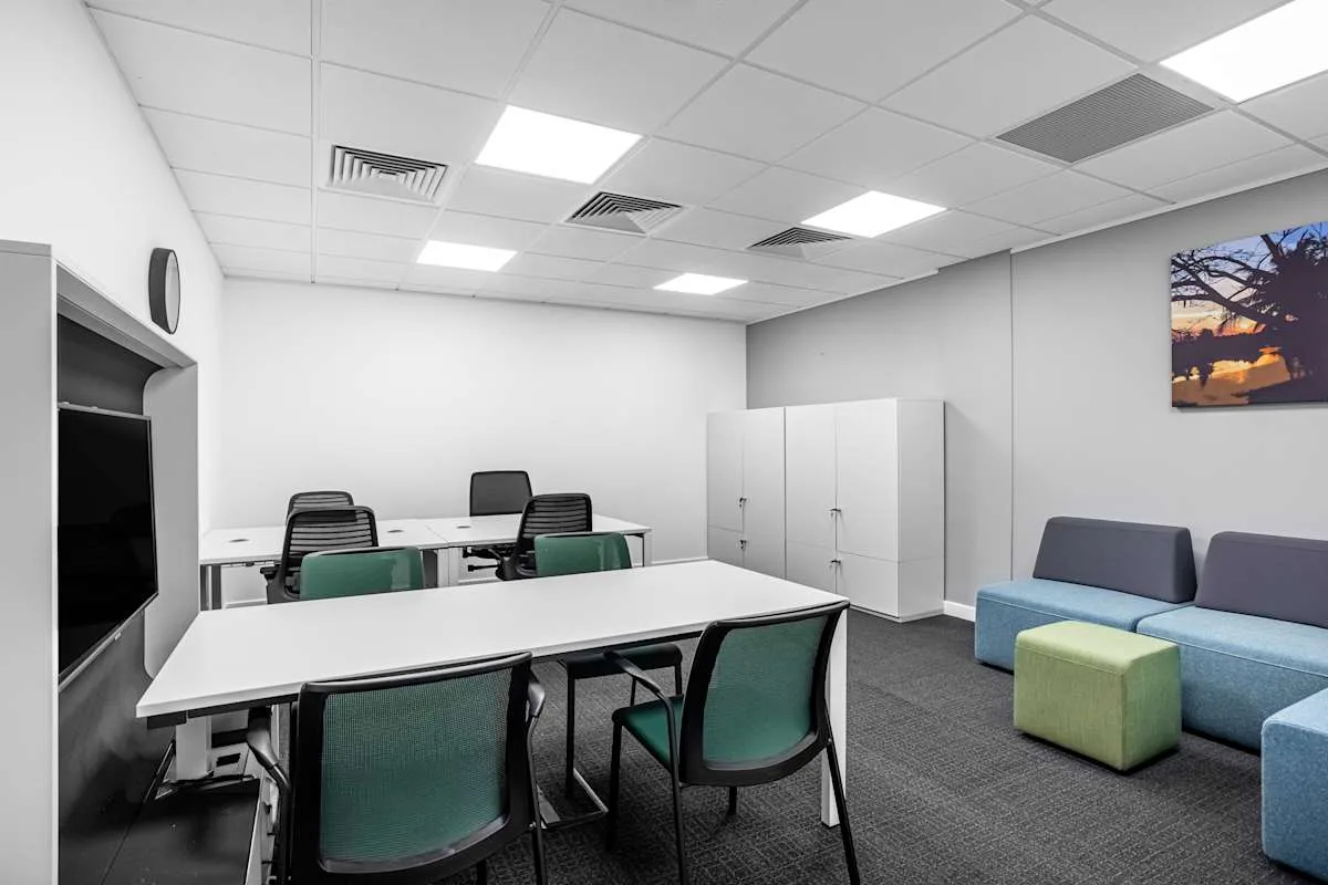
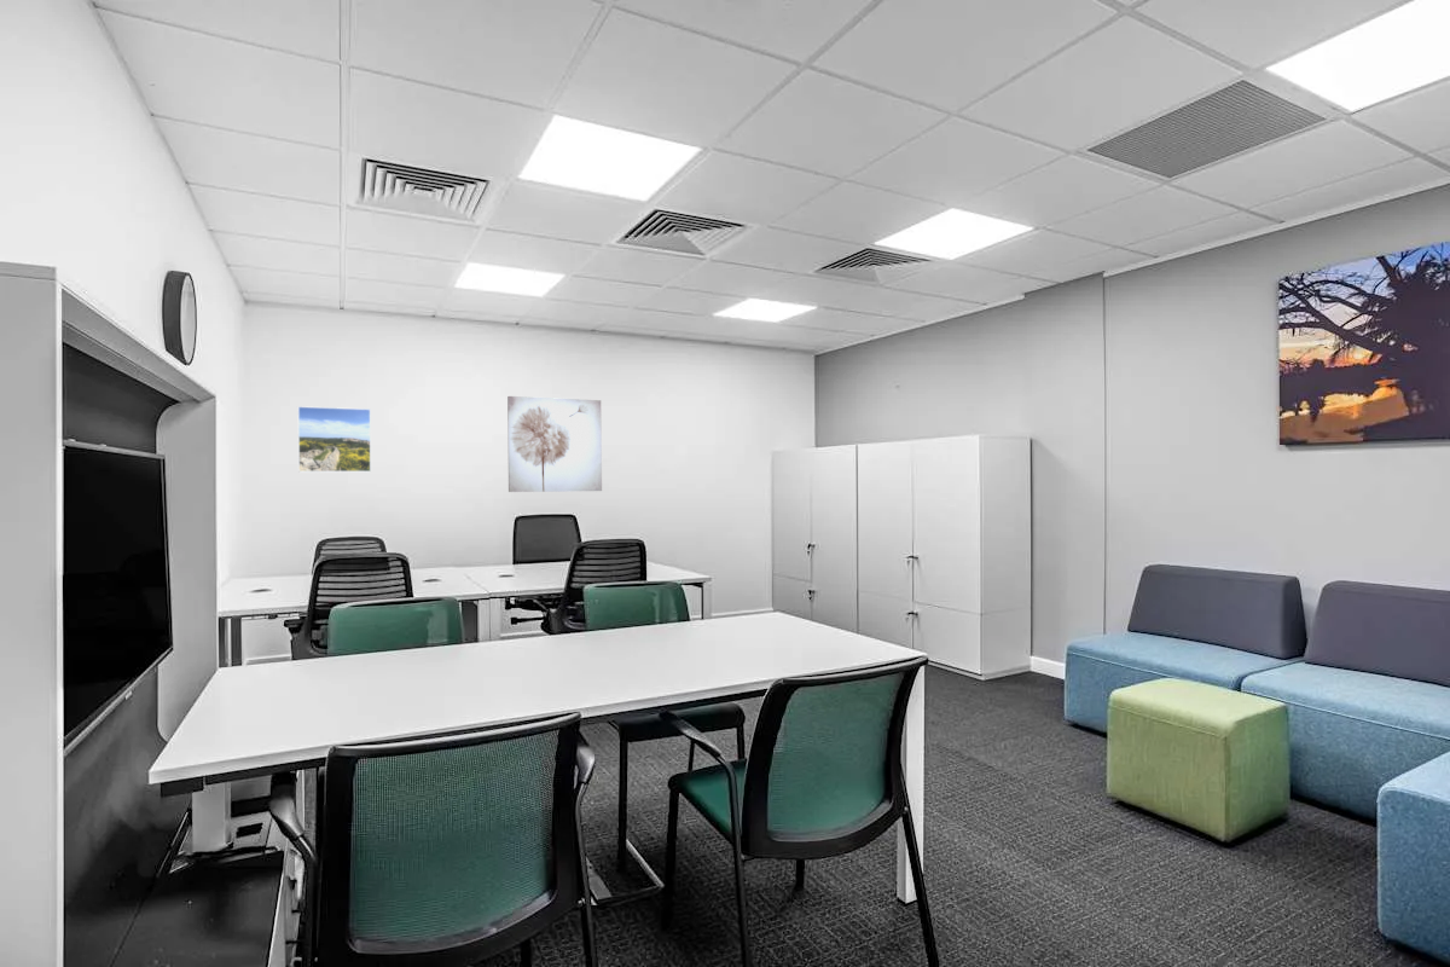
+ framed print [297,405,372,473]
+ wall art [506,395,603,493]
